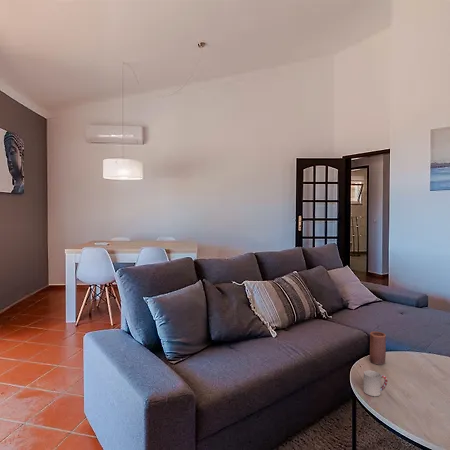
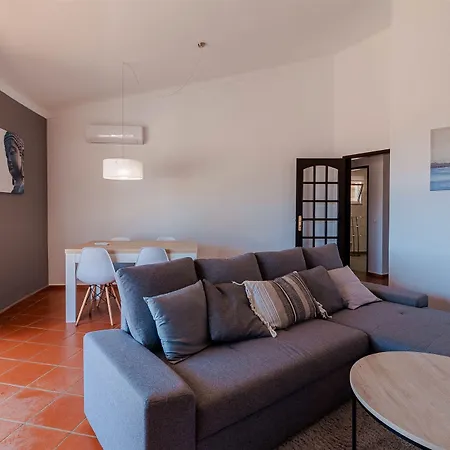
- candle [369,330,387,366]
- cup [363,369,388,397]
